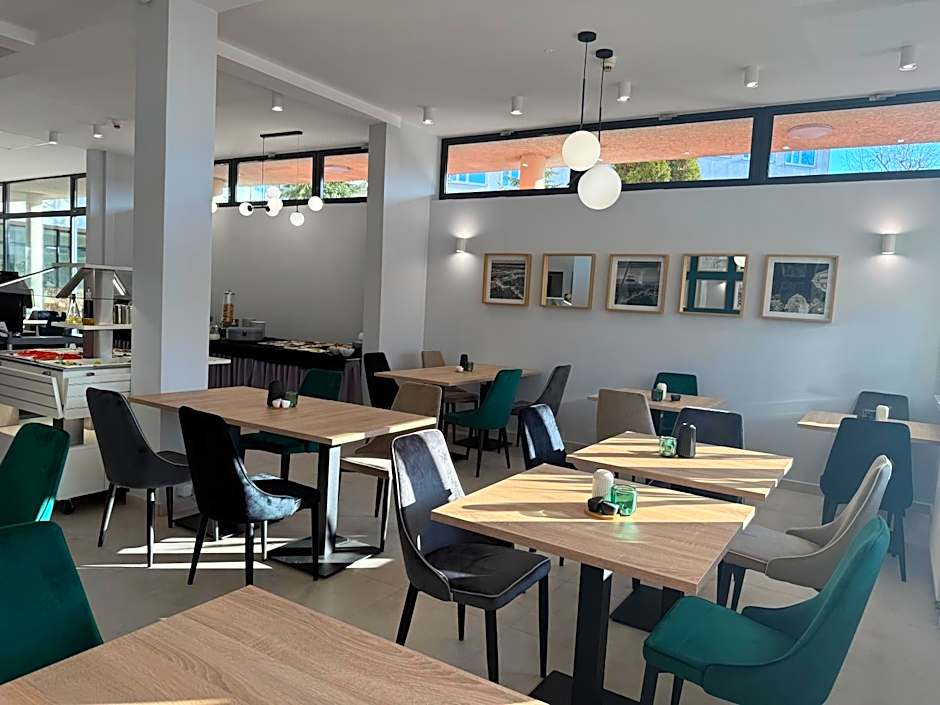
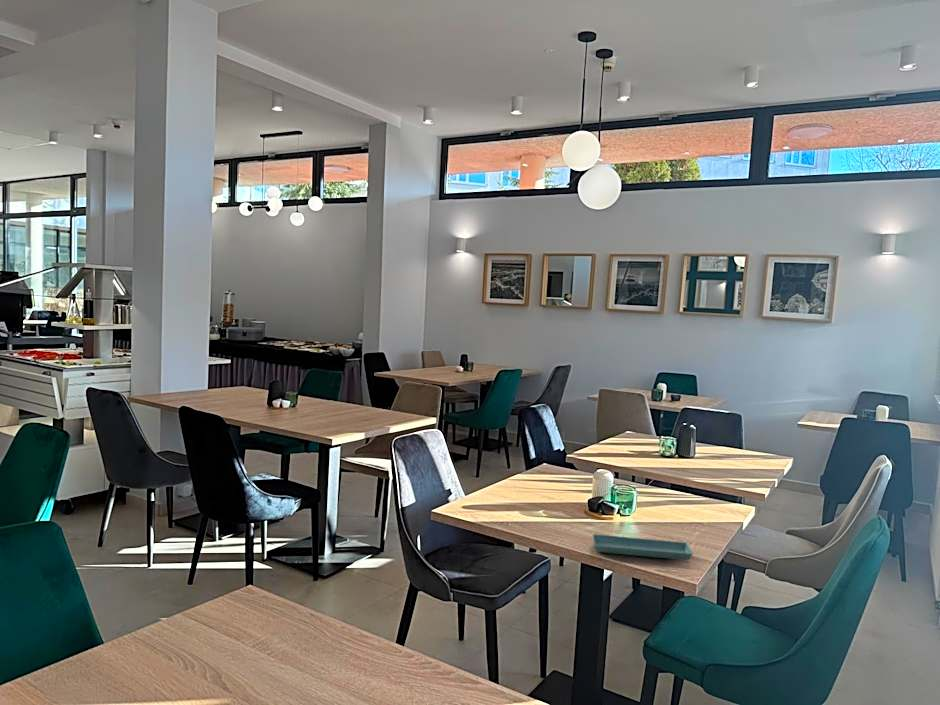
+ saucer [592,533,694,561]
